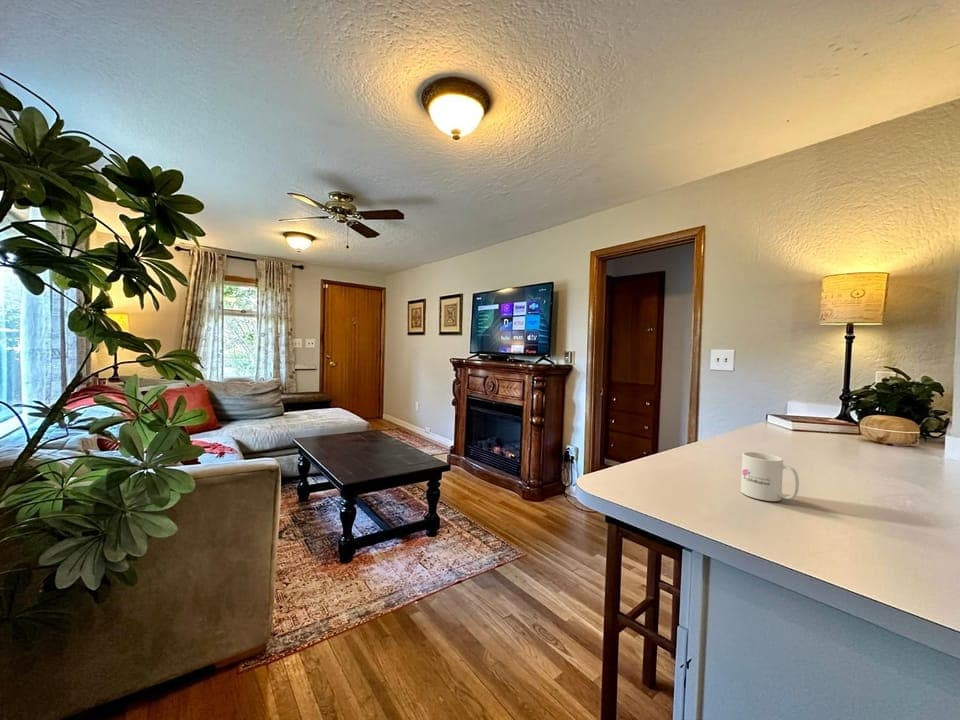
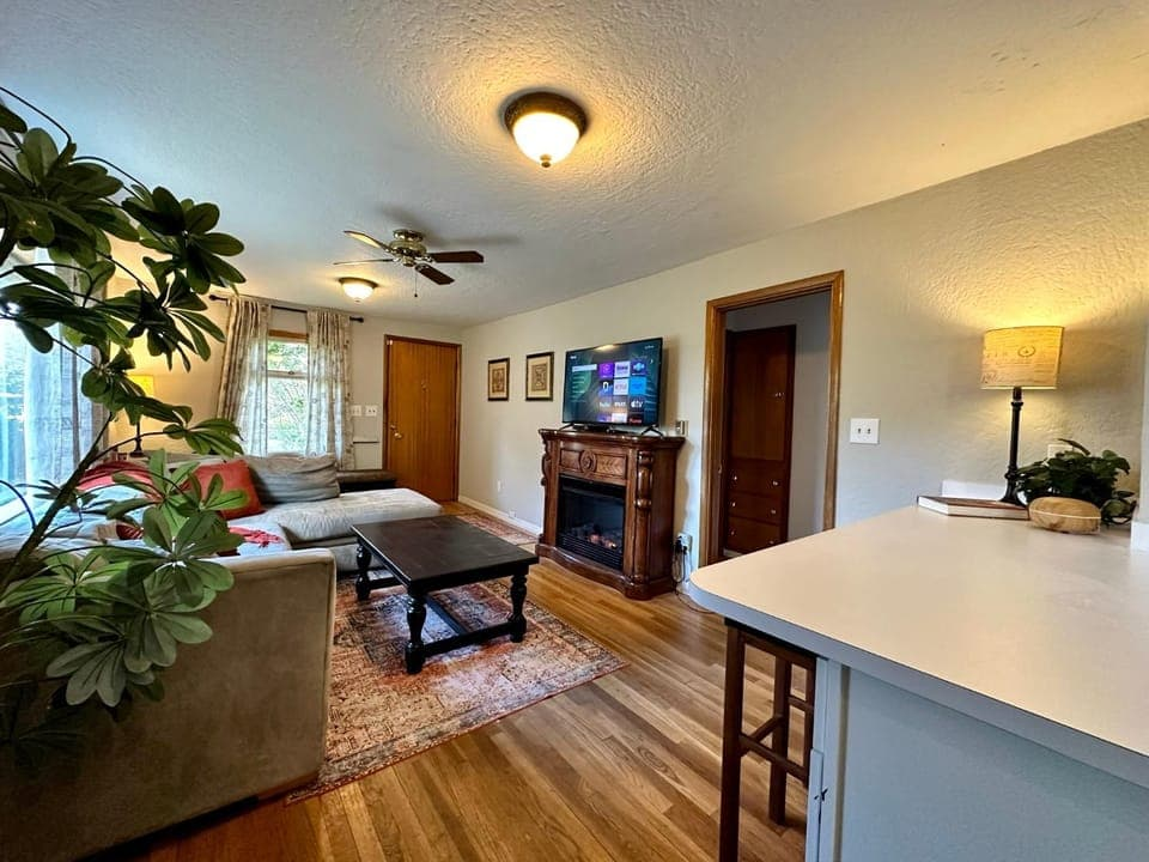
- mug [740,451,800,502]
